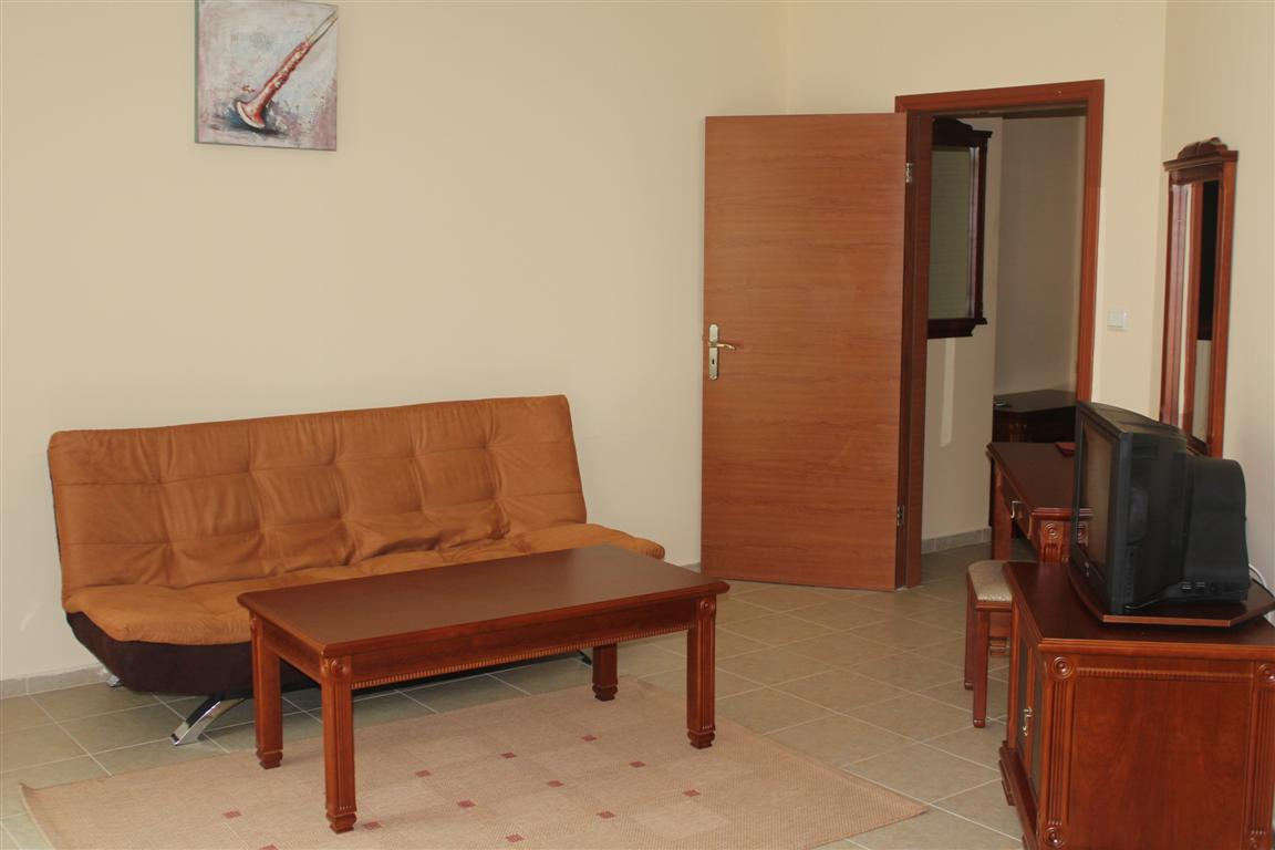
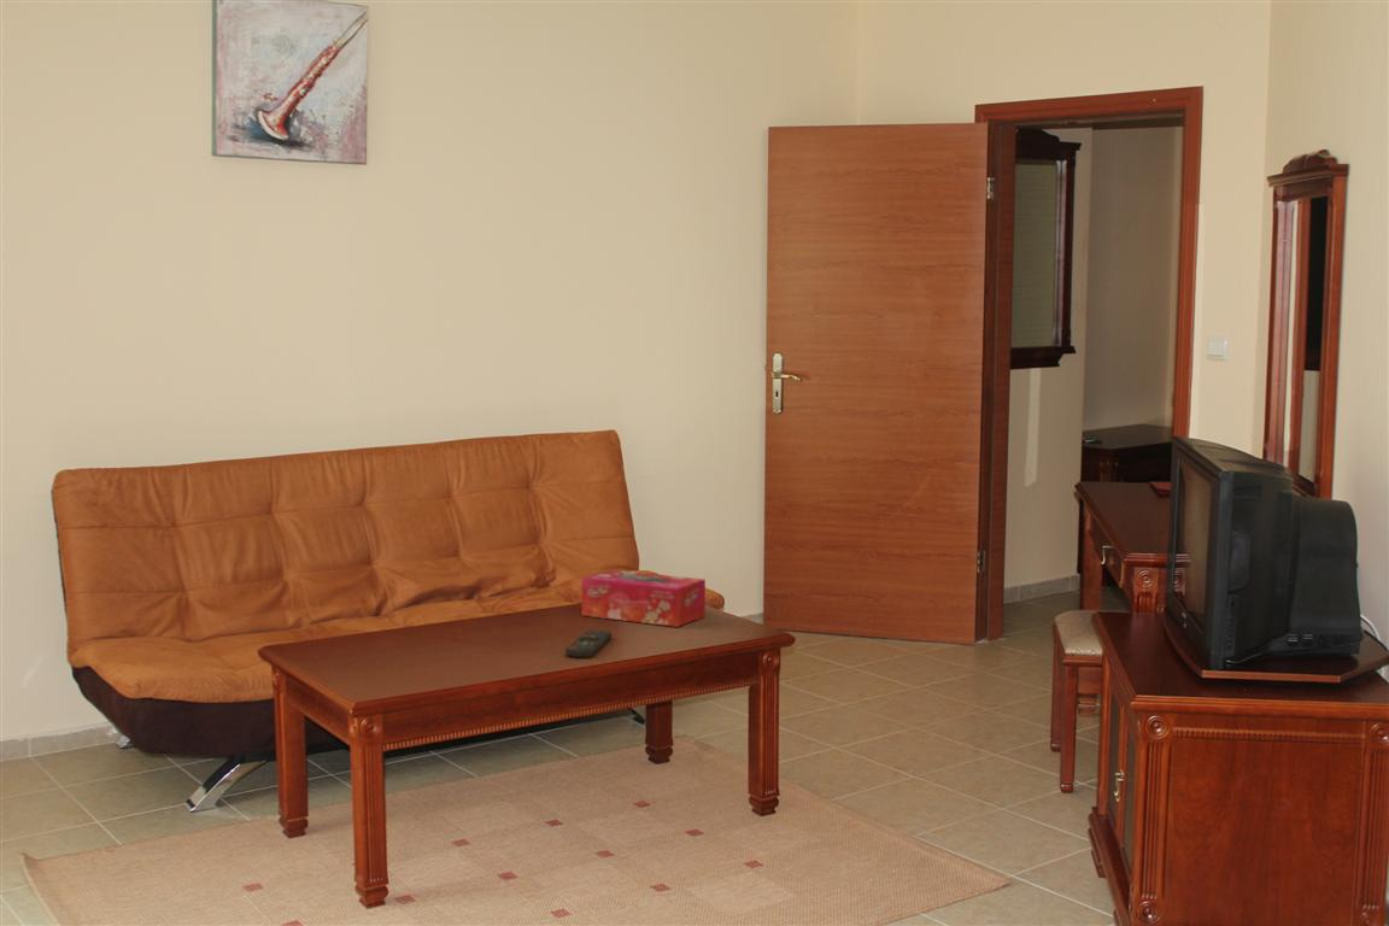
+ tissue box [580,569,707,628]
+ remote control [564,629,613,658]
